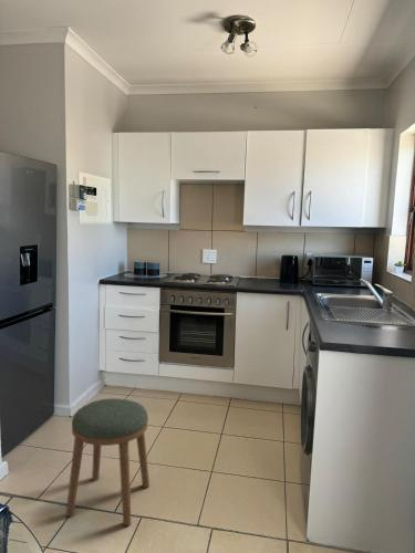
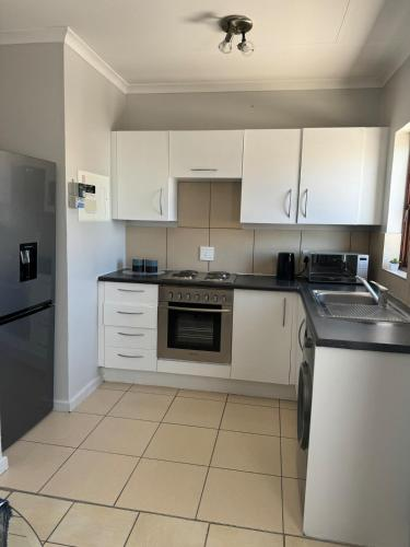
- stool [65,397,151,526]
